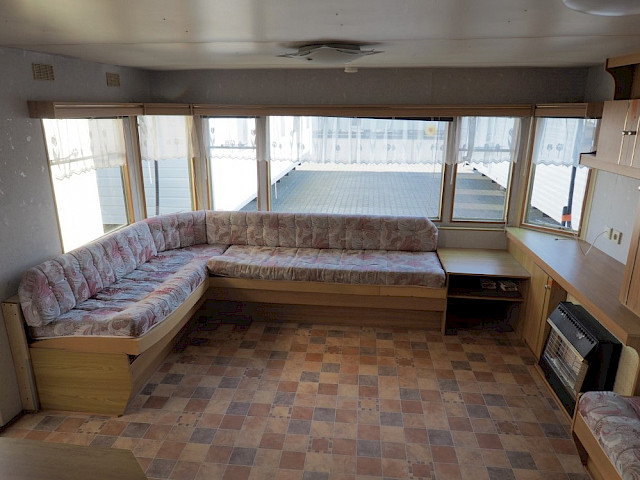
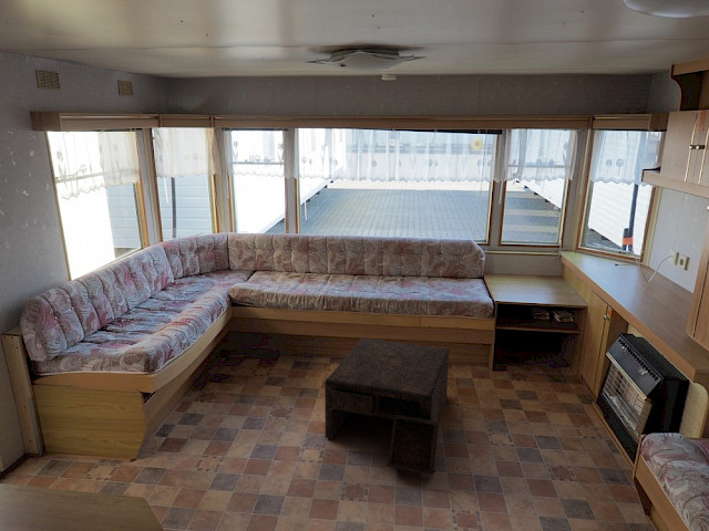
+ coffee table [323,336,450,477]
